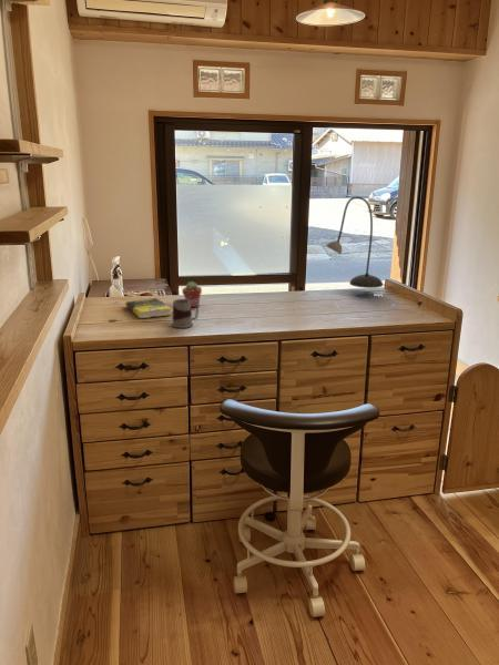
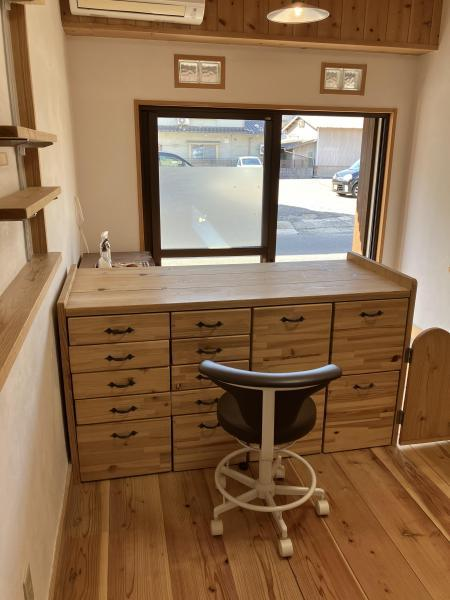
- potted succulent [181,280,203,308]
- mug [171,298,201,329]
- book [124,297,172,319]
- desk lamp [325,195,424,307]
